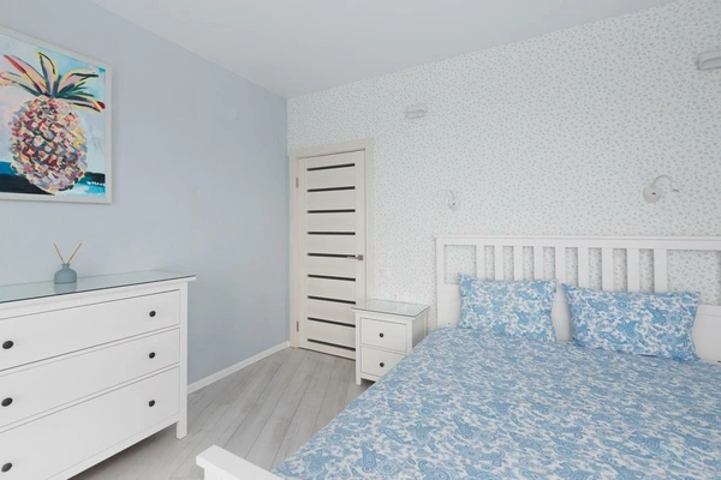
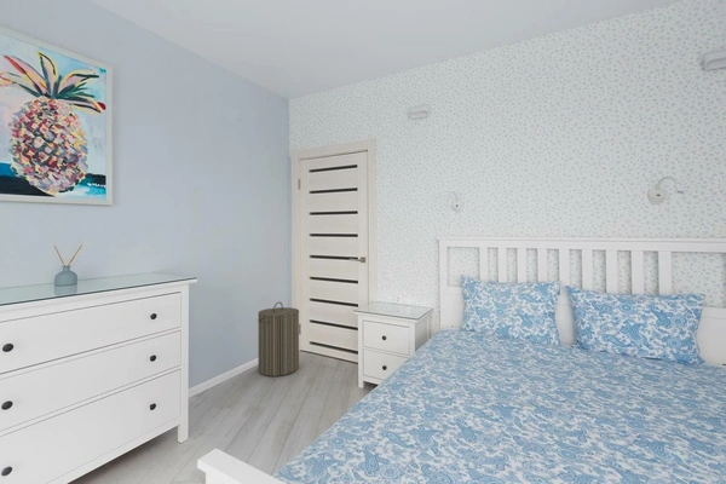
+ laundry hamper [257,301,300,378]
